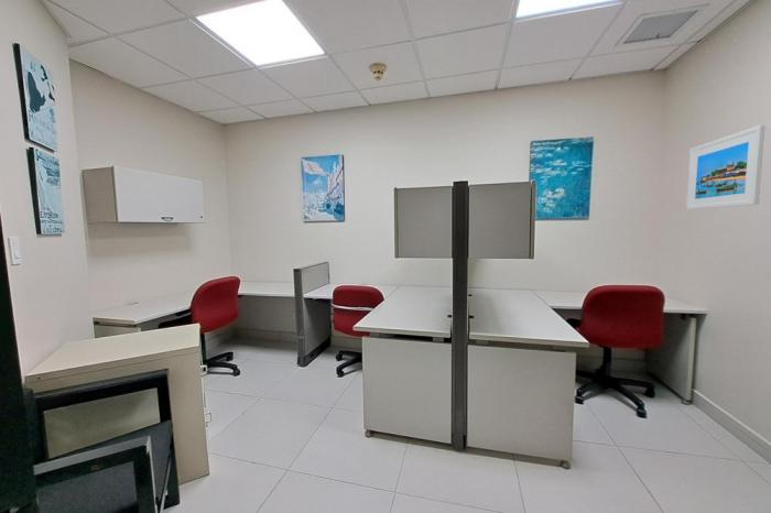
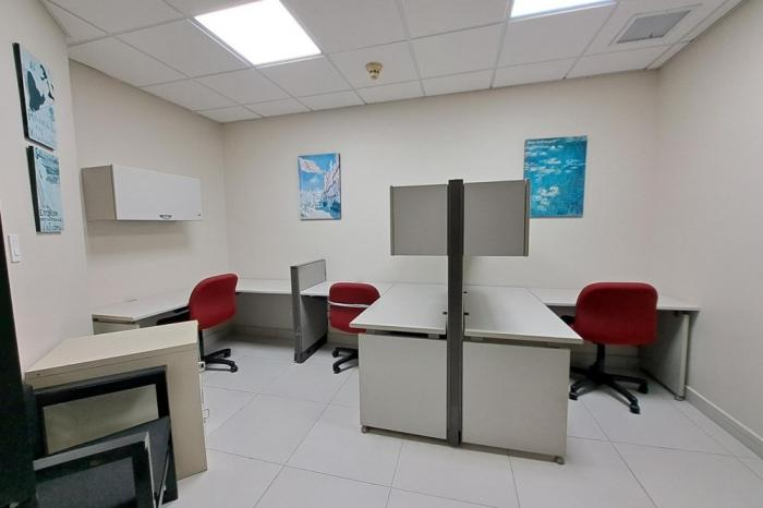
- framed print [685,124,765,210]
